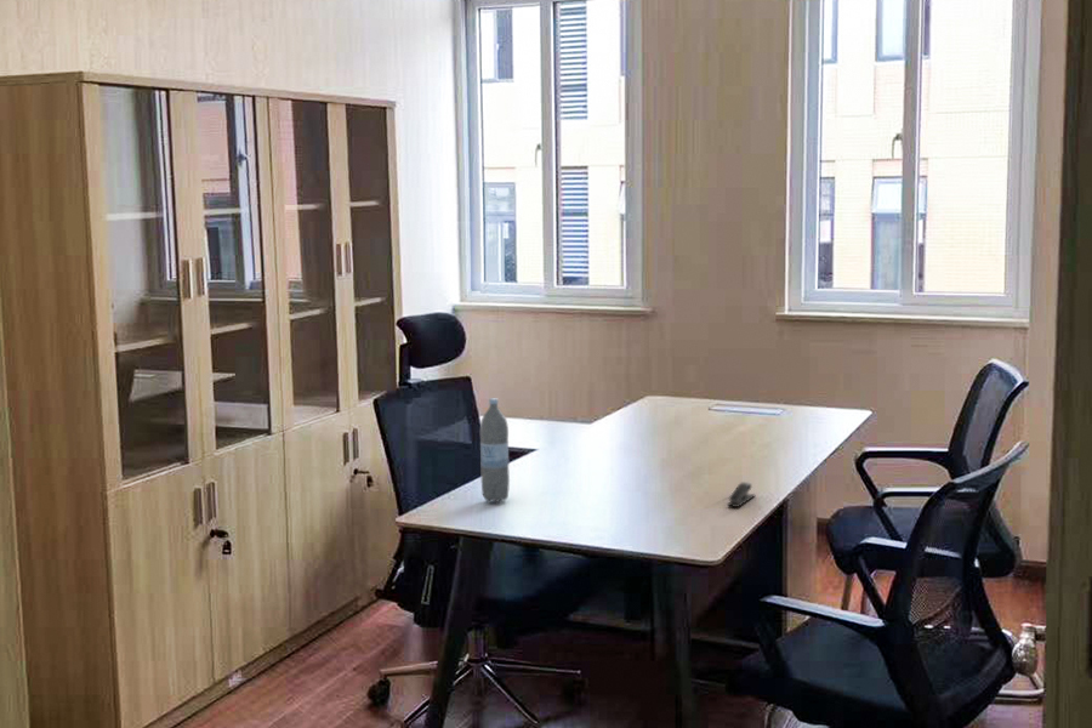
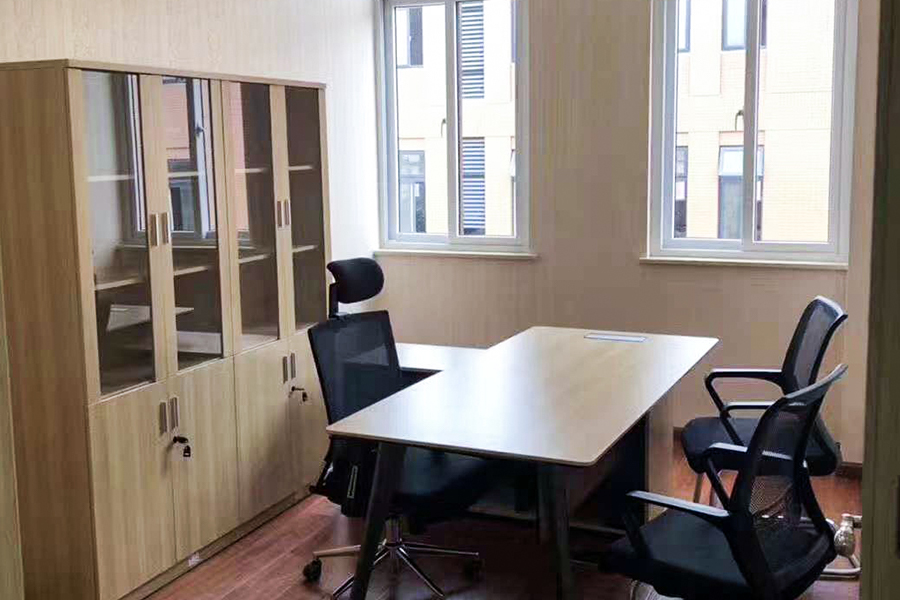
- water bottle [479,397,511,504]
- stapler [726,480,756,508]
